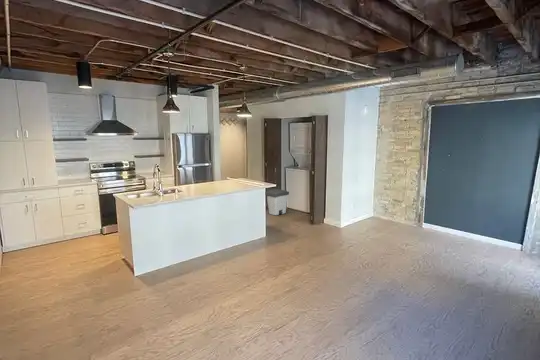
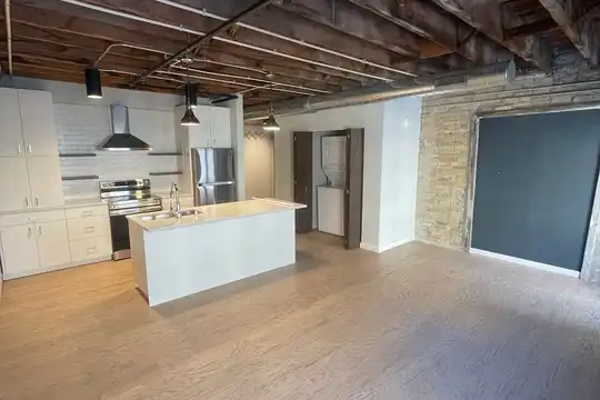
- trash can [265,188,290,216]
